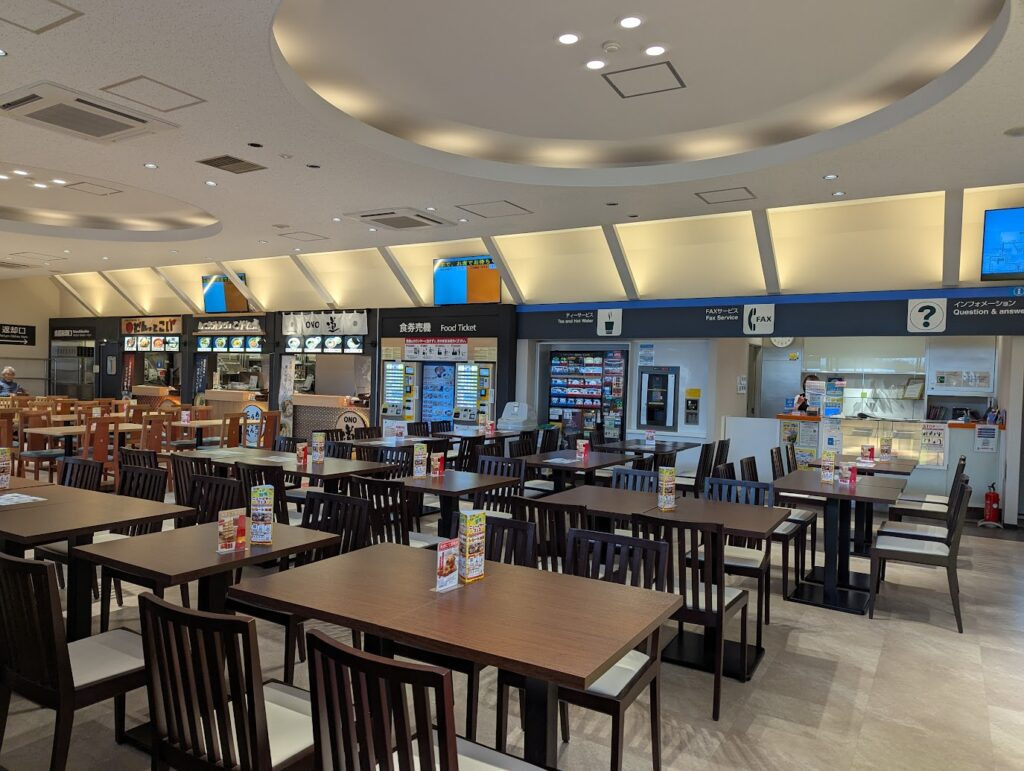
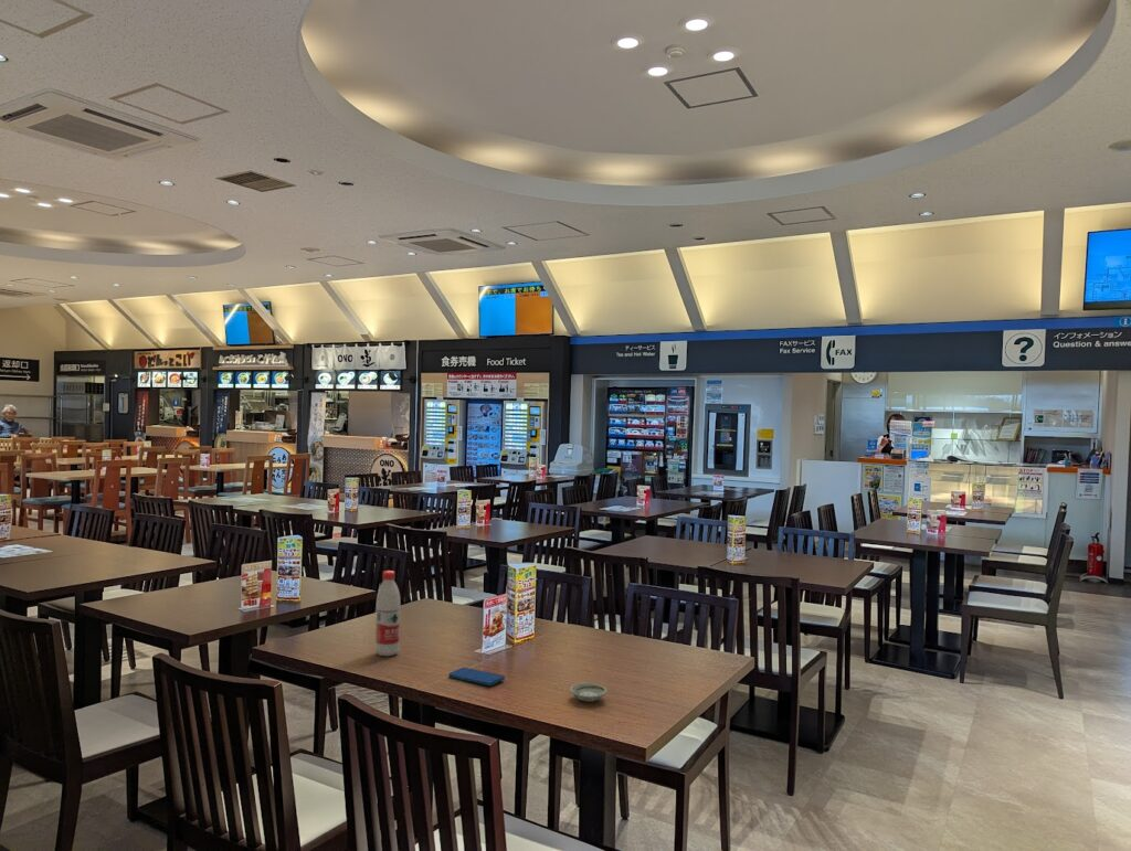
+ water bottle [374,570,401,657]
+ saucer [569,682,607,703]
+ smartphone [447,667,506,687]
